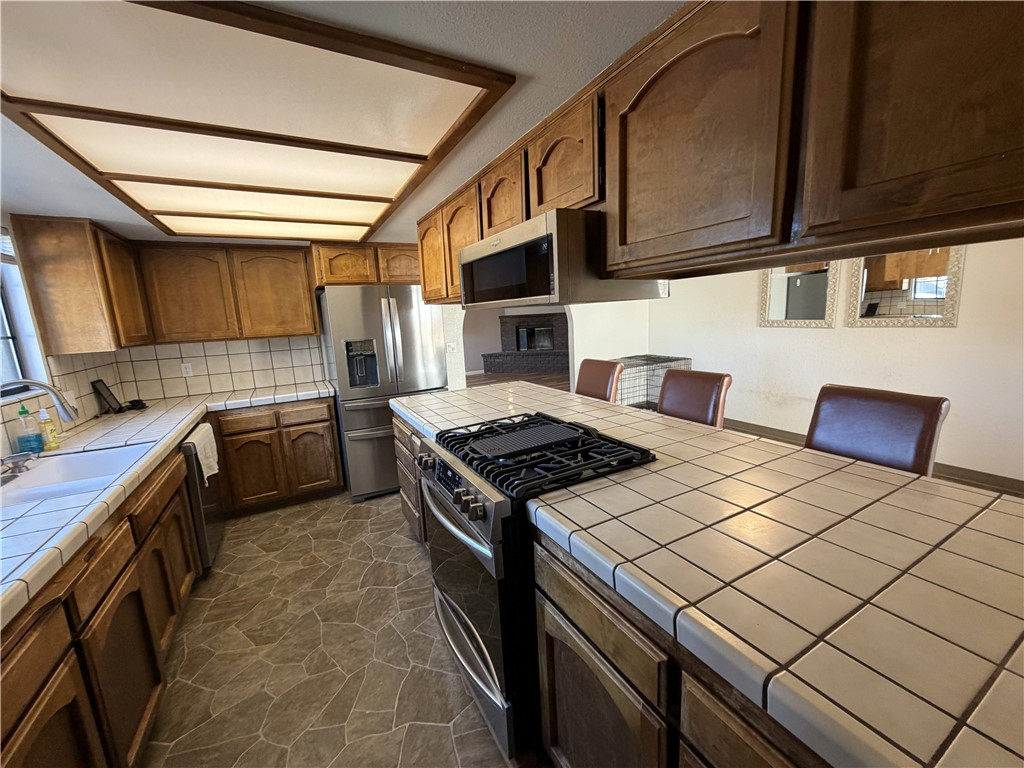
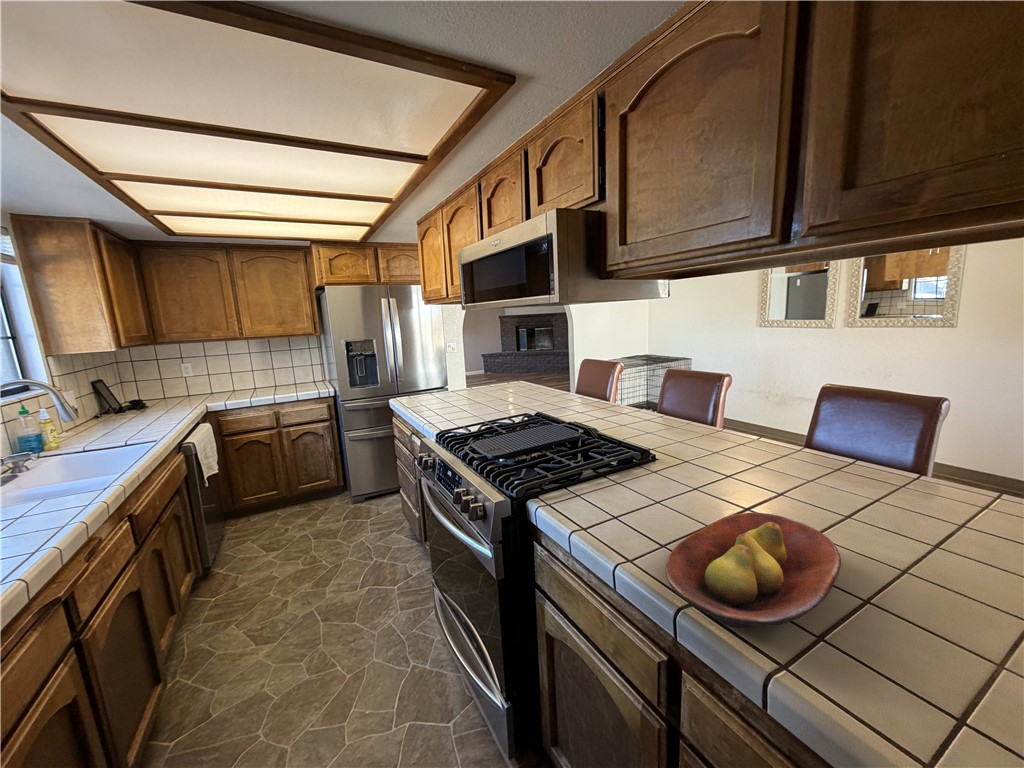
+ fruit bowl [664,511,842,628]
